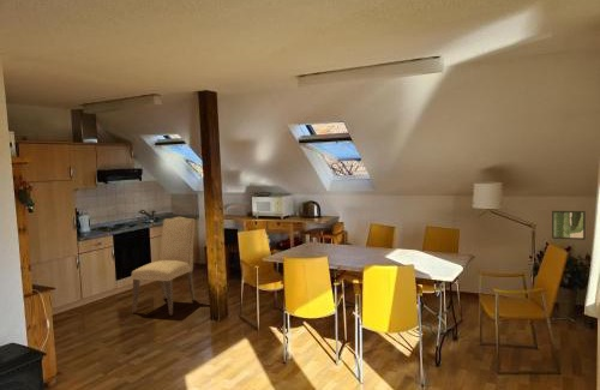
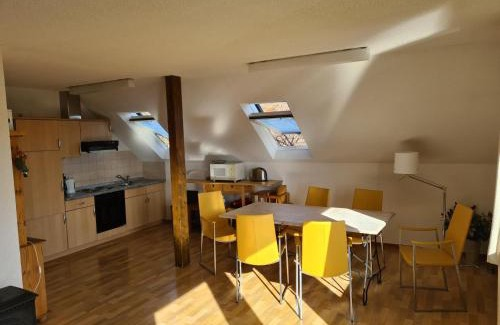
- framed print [551,210,587,241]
- chair [131,216,197,317]
